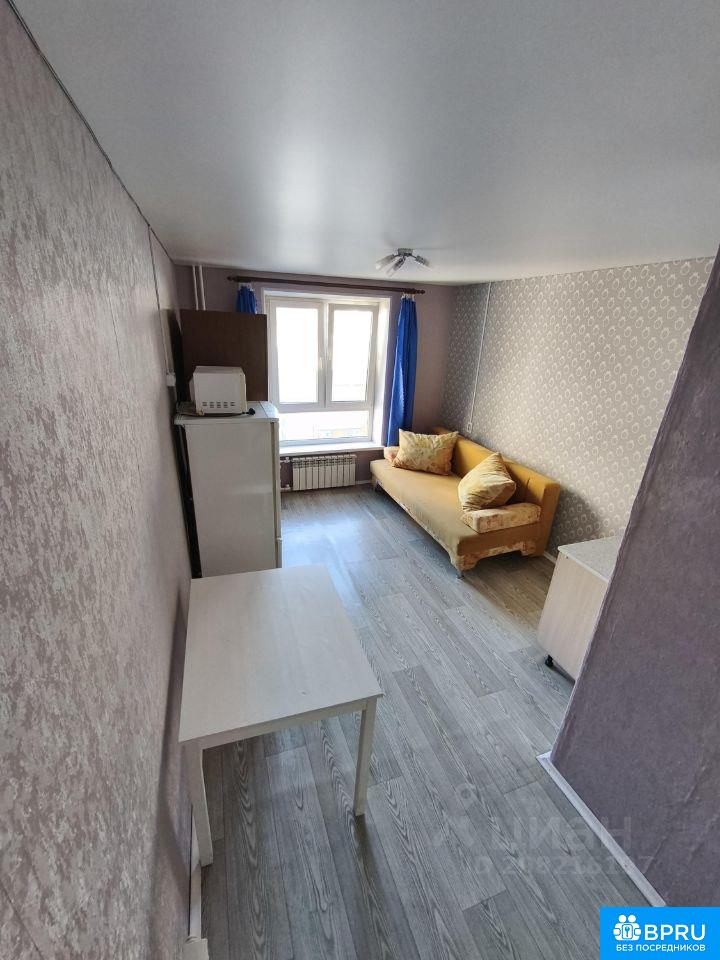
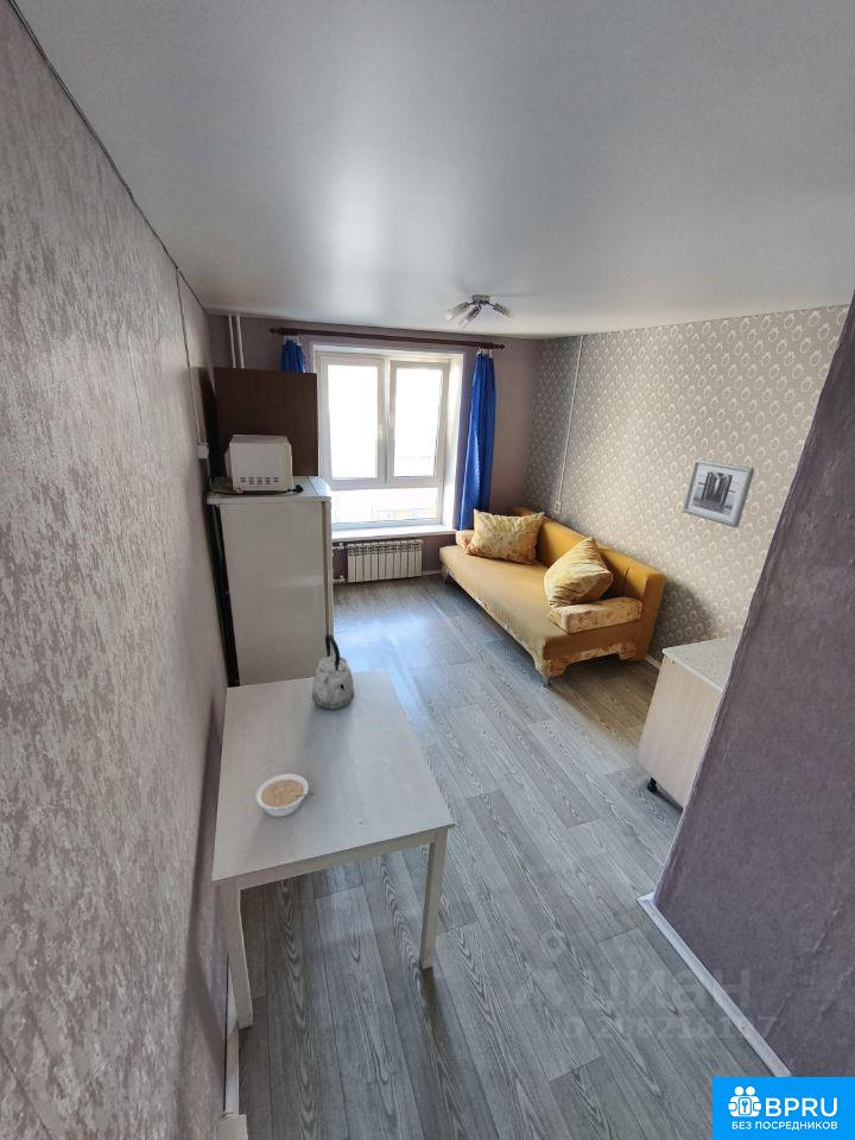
+ wall art [680,458,755,528]
+ kettle [311,633,355,711]
+ legume [254,773,316,818]
